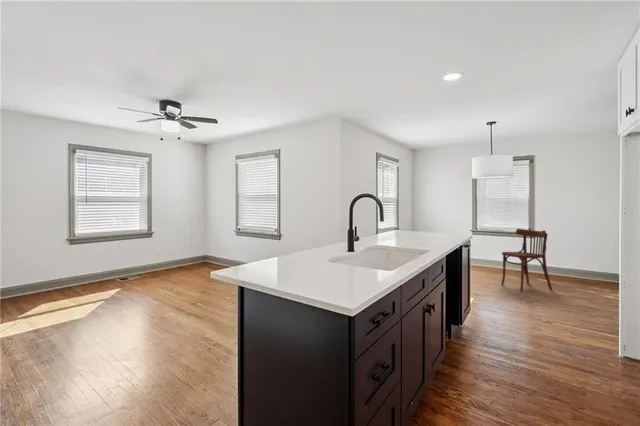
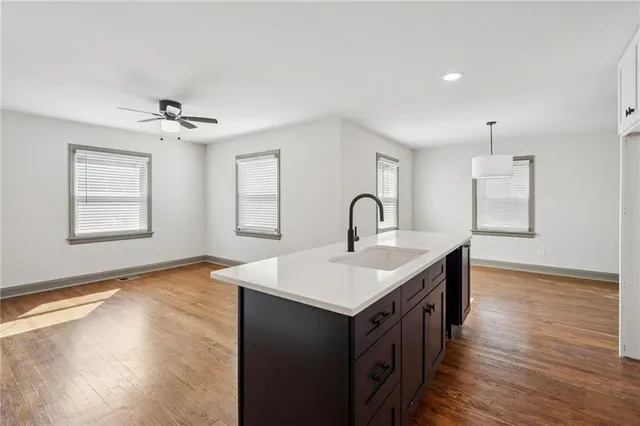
- dining chair [500,228,553,292]
